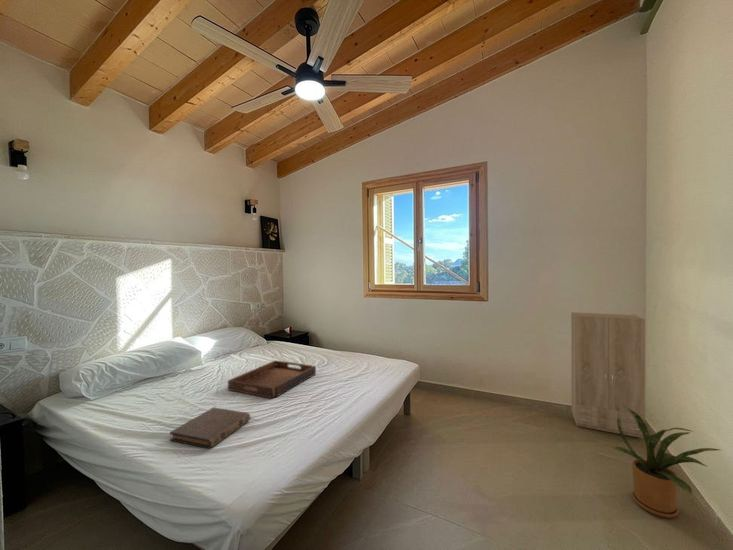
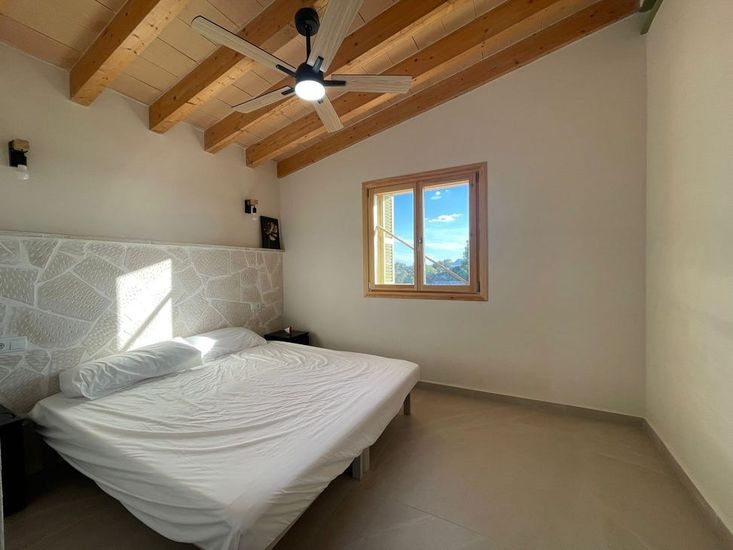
- book [169,406,251,450]
- cabinet [570,311,646,440]
- serving tray [227,359,317,399]
- house plant [612,405,724,519]
